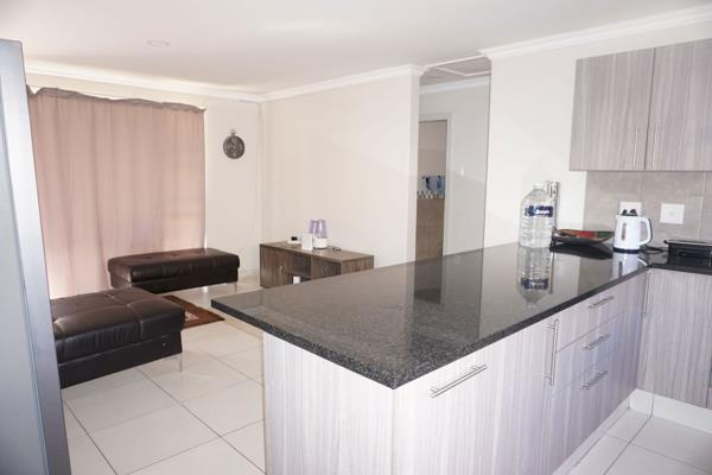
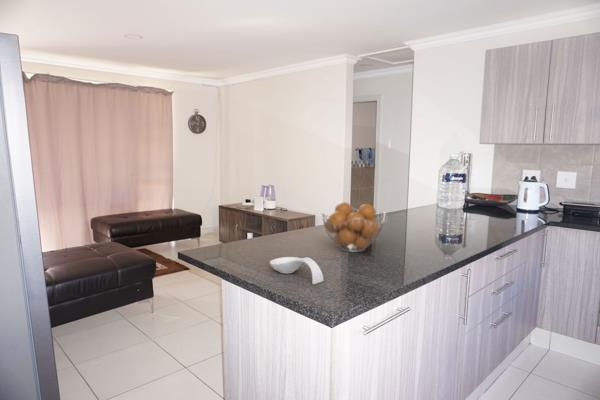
+ fruit basket [320,201,387,253]
+ spoon rest [269,256,325,285]
